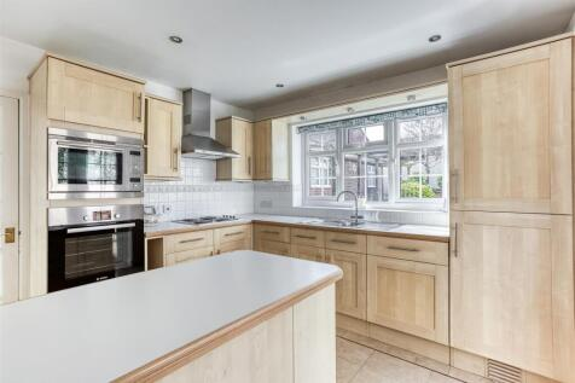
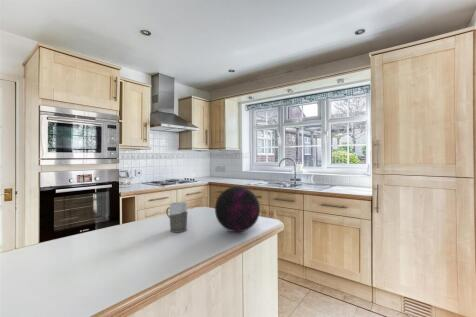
+ decorative orb [214,185,261,233]
+ mug [165,201,188,233]
